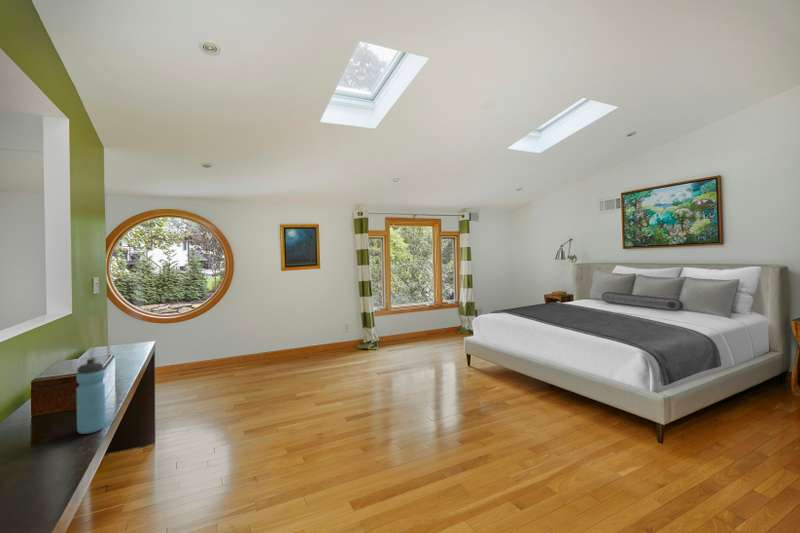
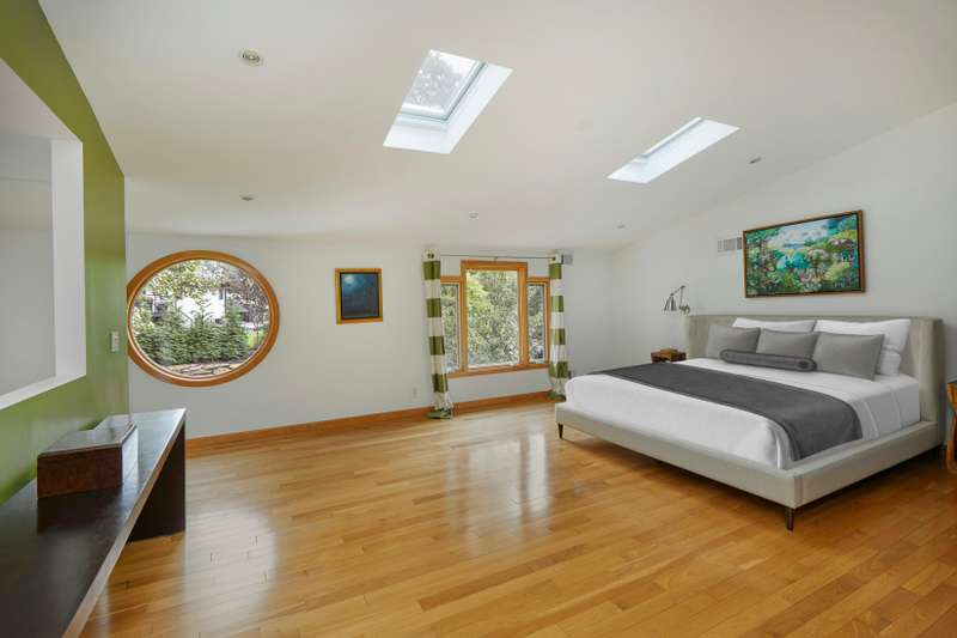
- water bottle [75,358,106,435]
